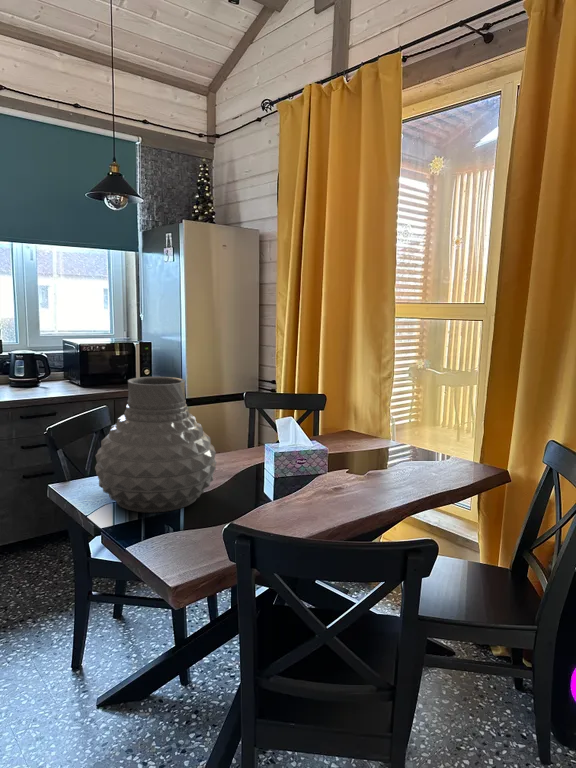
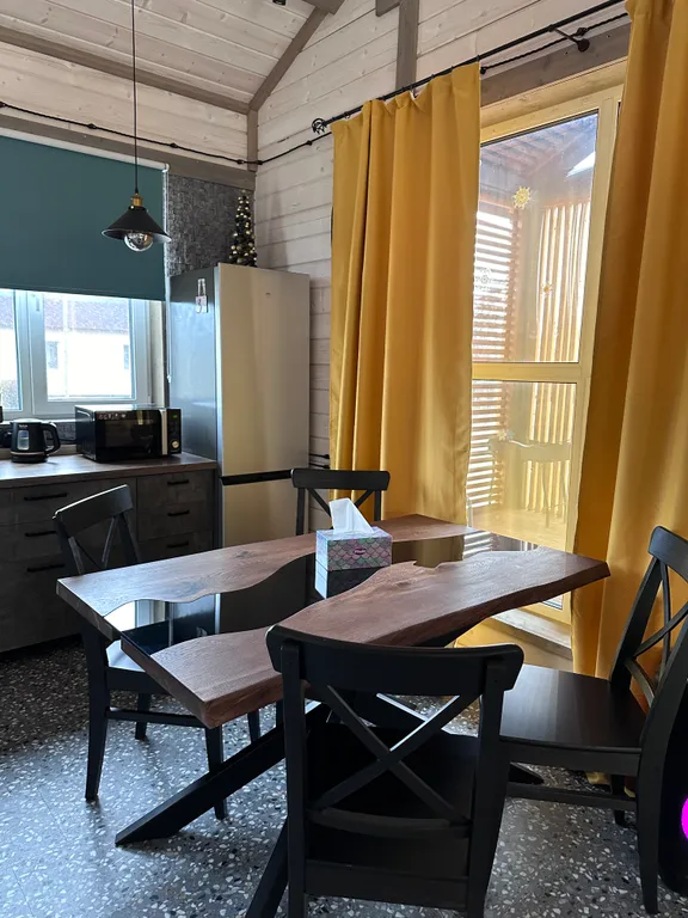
- vase [94,376,217,514]
